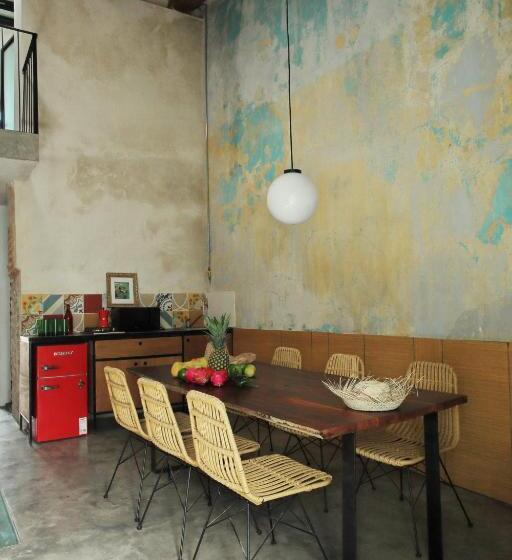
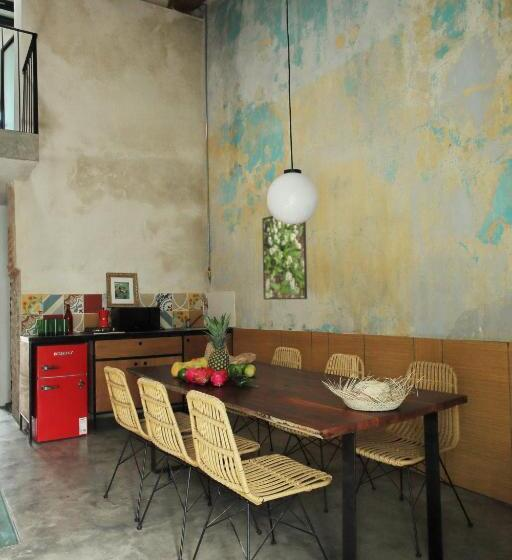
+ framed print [261,215,308,300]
